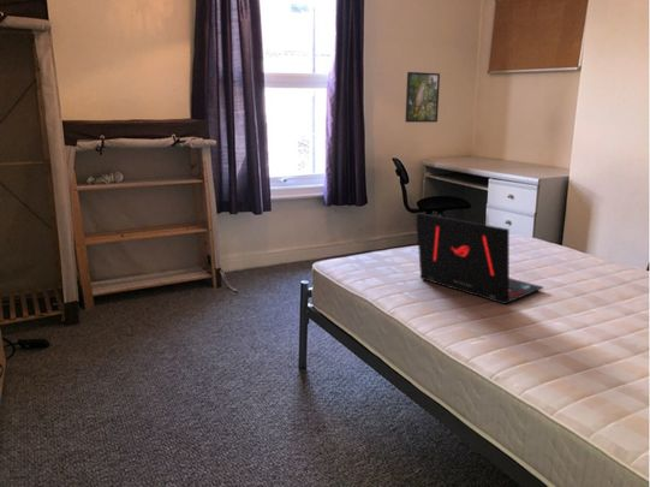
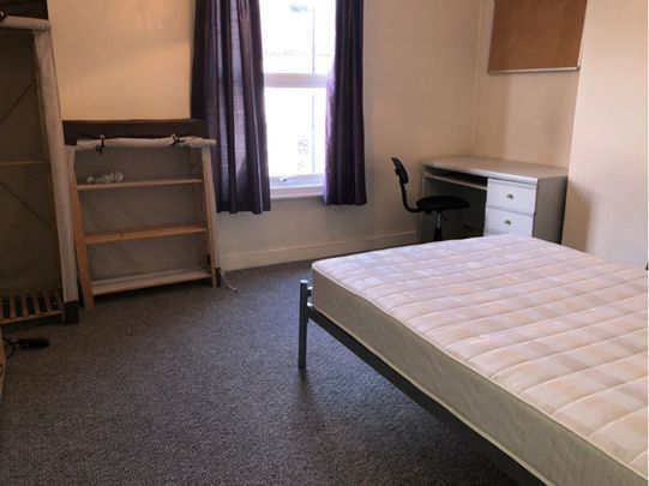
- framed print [405,71,441,124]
- laptop [415,212,544,305]
